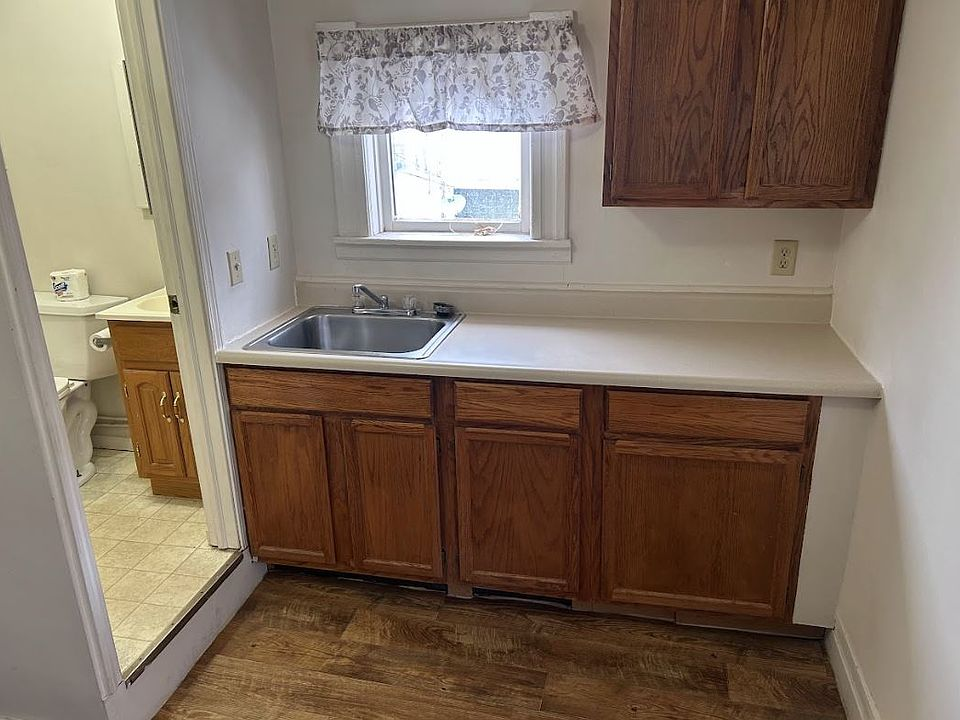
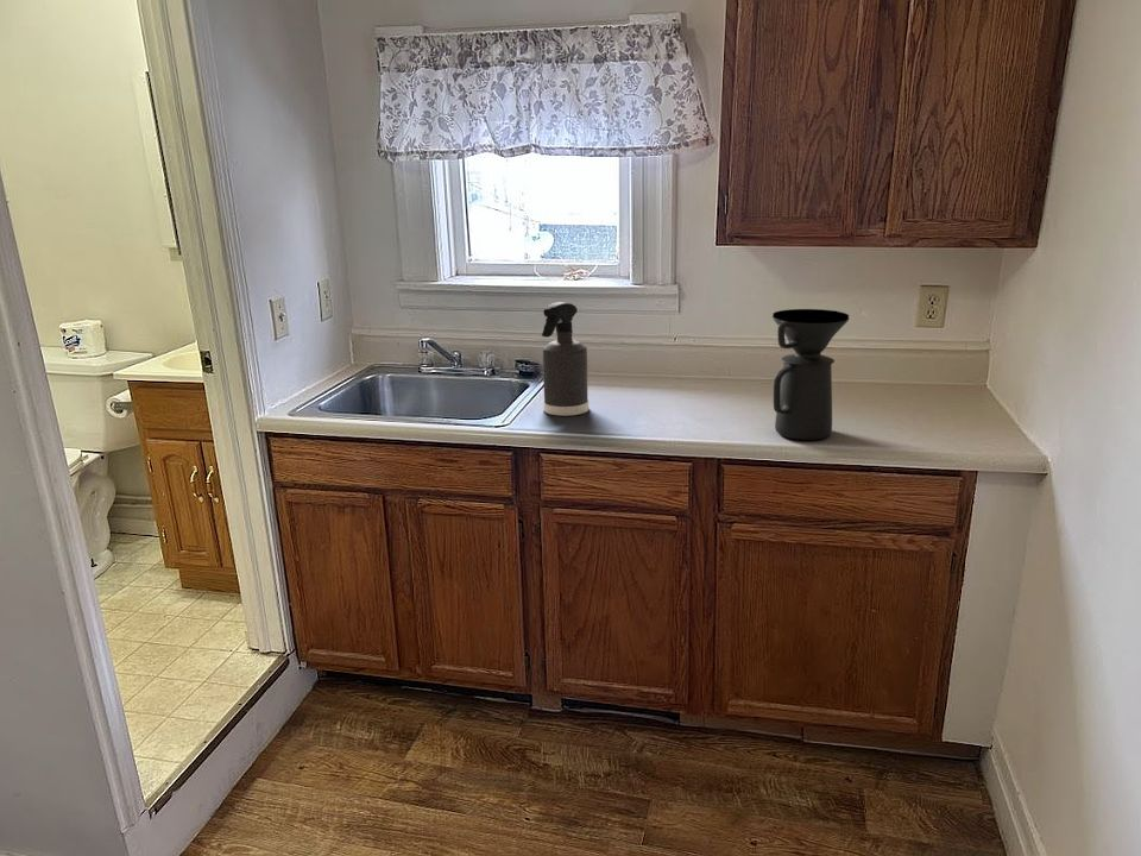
+ spray bottle [541,301,590,417]
+ coffee maker [771,308,850,441]
